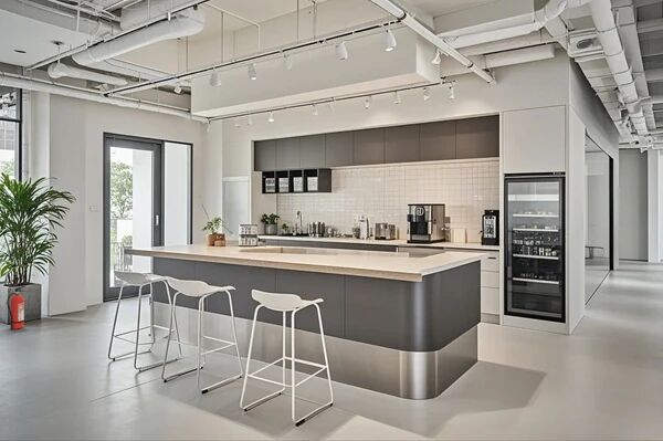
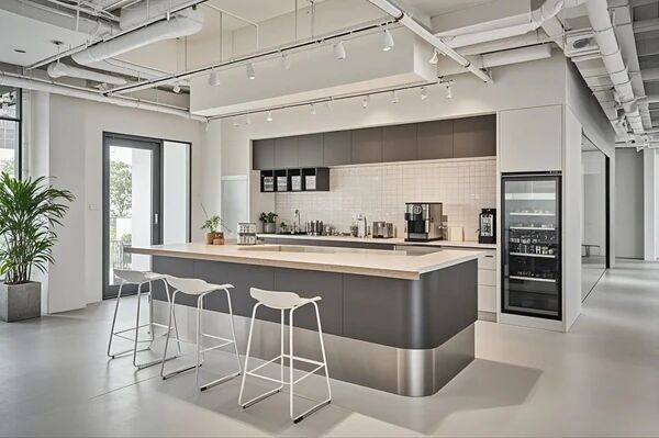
- fire extinguisher [6,285,27,330]
